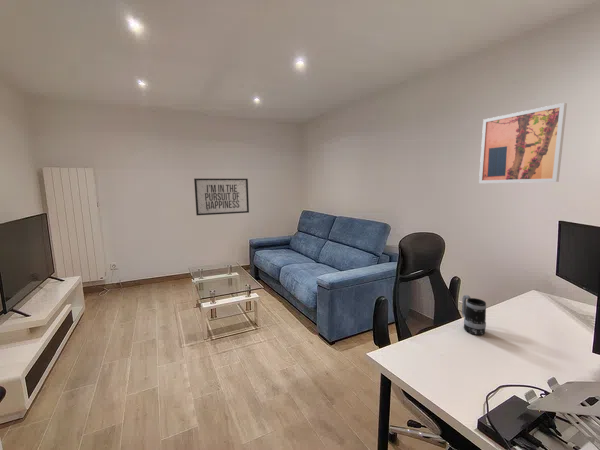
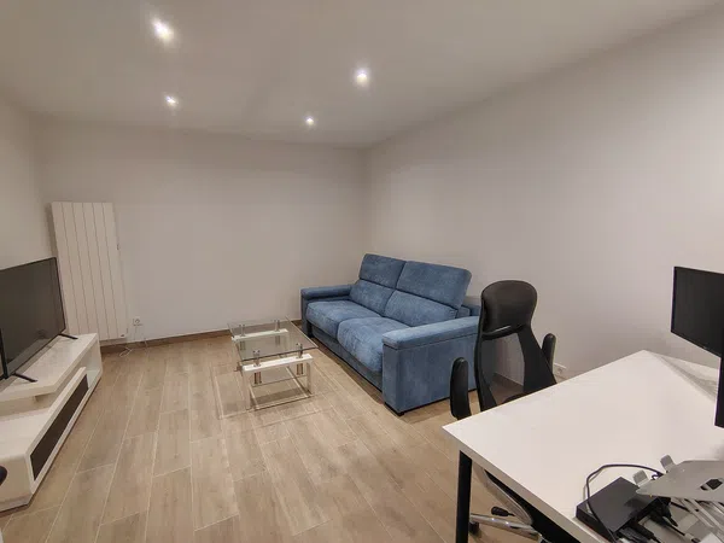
- wall art [478,102,568,184]
- mirror [193,177,250,216]
- mug [461,294,487,336]
